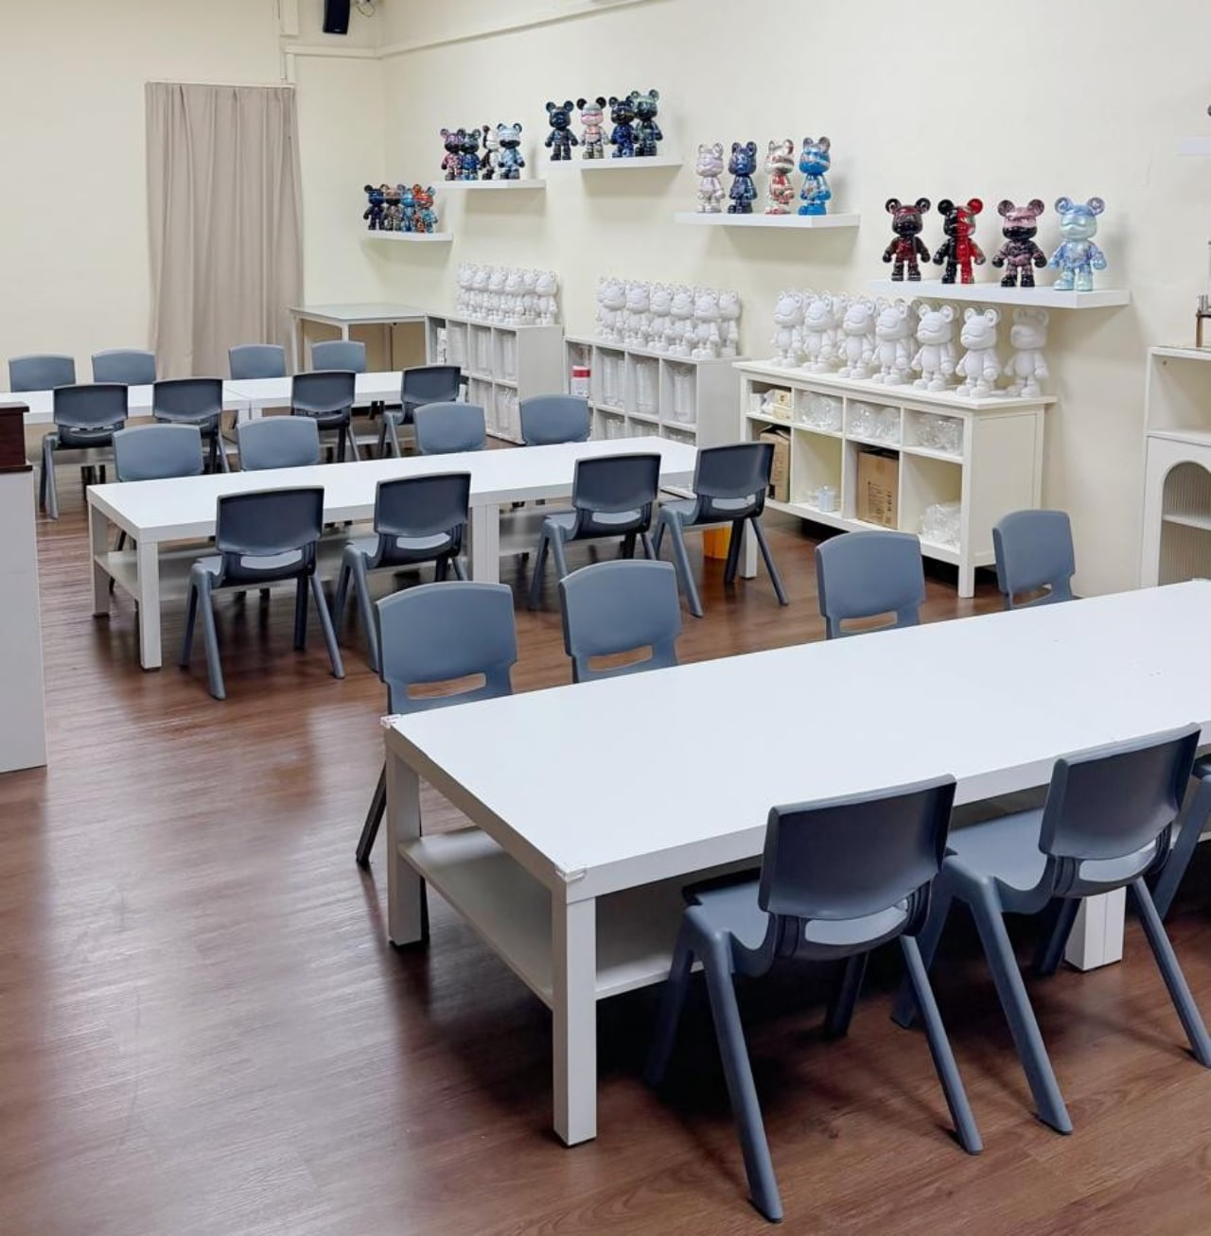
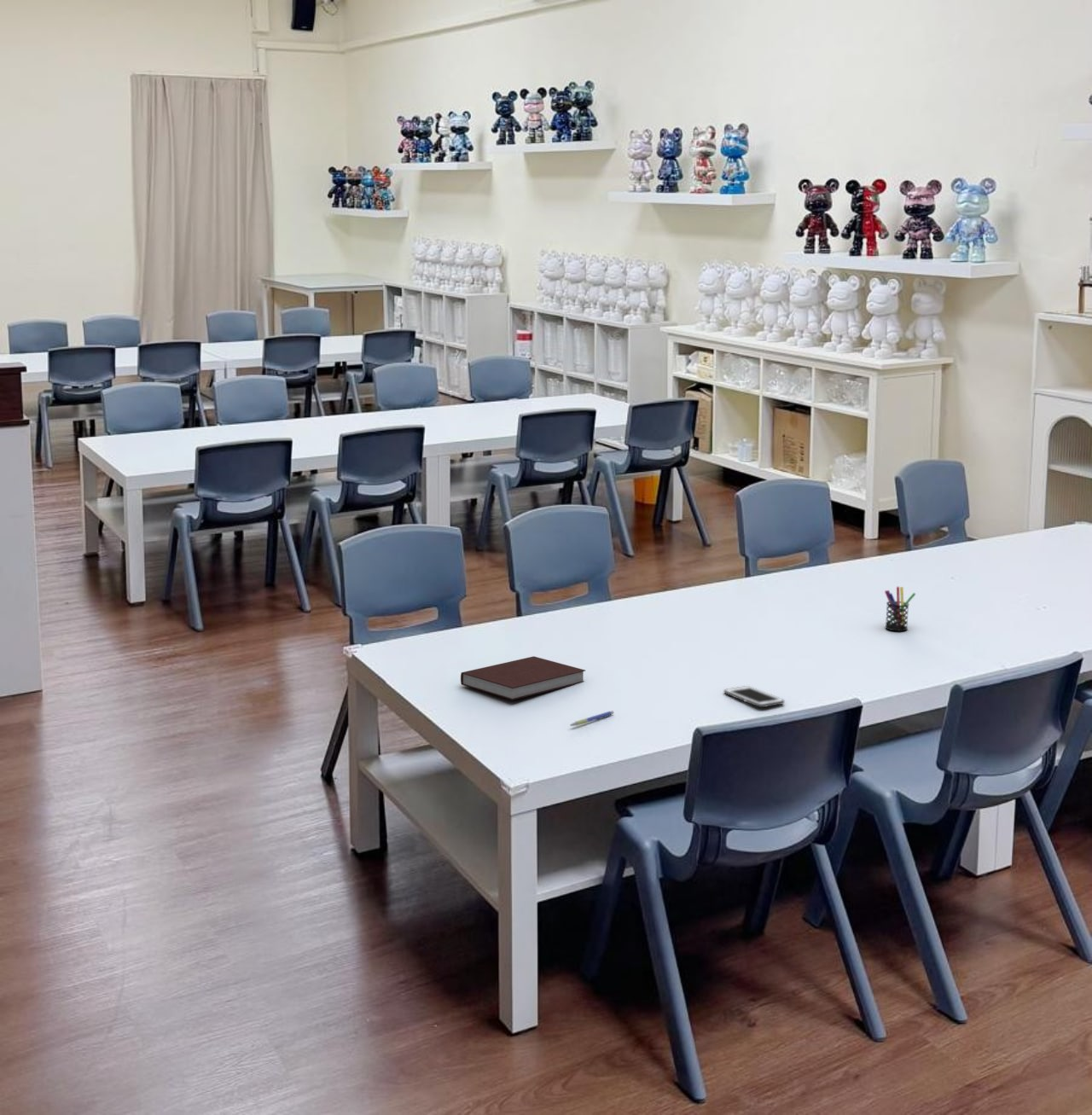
+ pen holder [884,586,916,632]
+ pen [569,710,614,727]
+ cell phone [723,685,785,708]
+ notebook [460,655,586,701]
